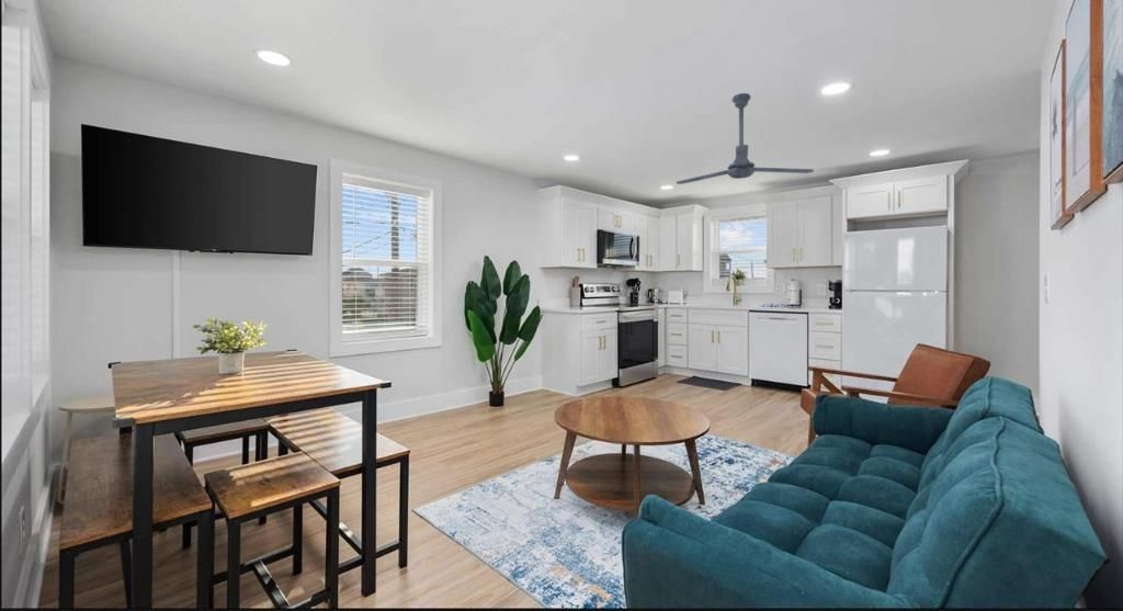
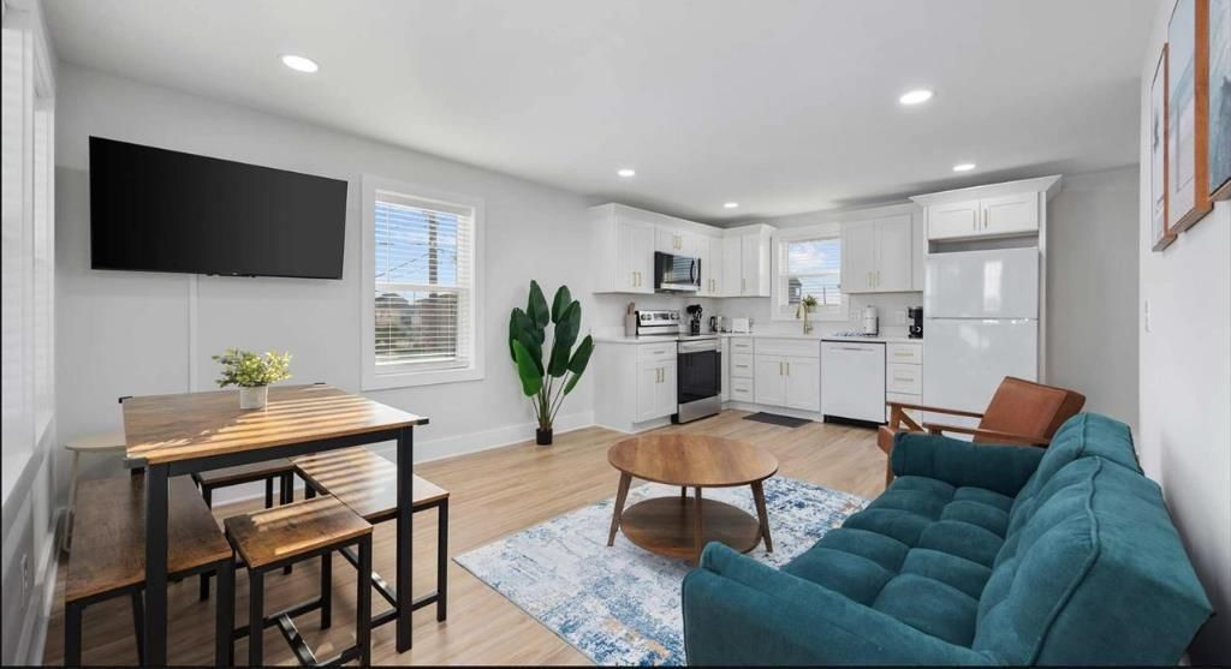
- ceiling fan [676,92,815,185]
